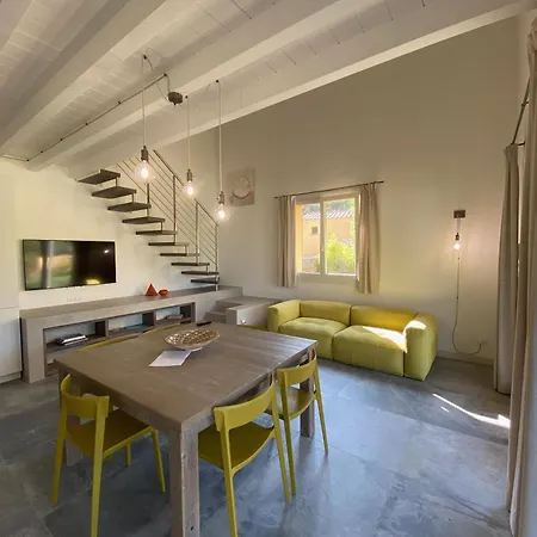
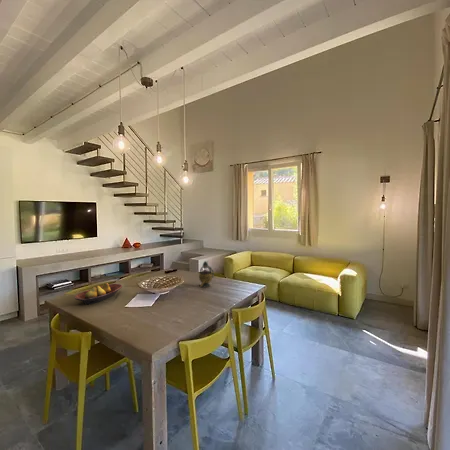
+ fruit bowl [73,282,123,305]
+ teapot [197,260,215,289]
